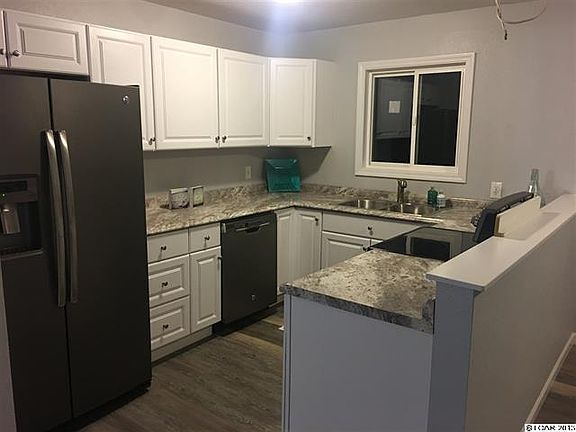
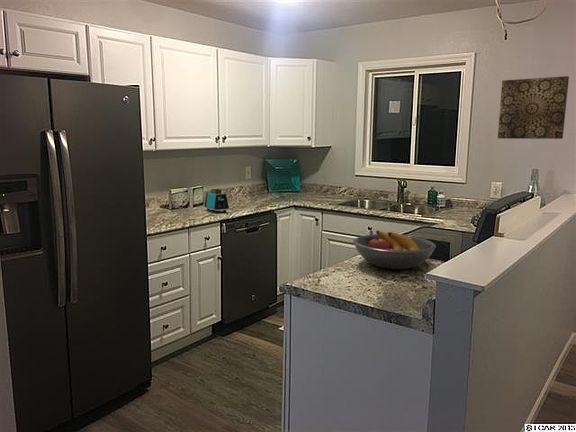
+ fruit bowl [352,230,437,270]
+ wall art [497,75,570,140]
+ toaster [203,188,230,214]
